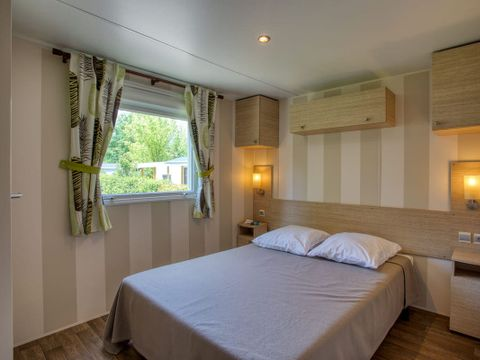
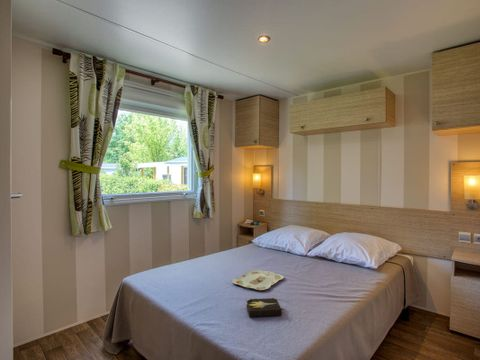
+ serving tray [231,269,285,291]
+ hardback book [245,297,285,318]
